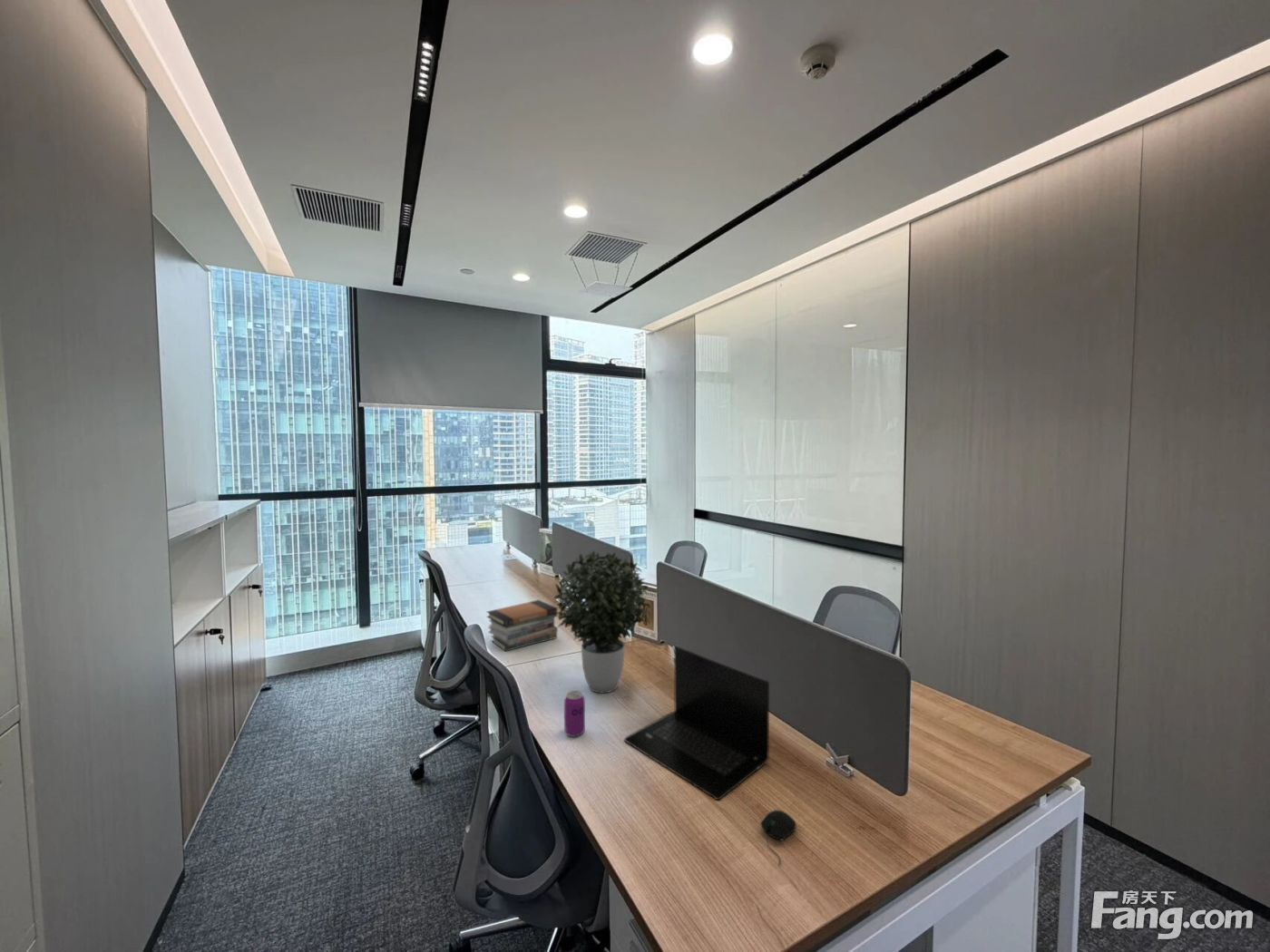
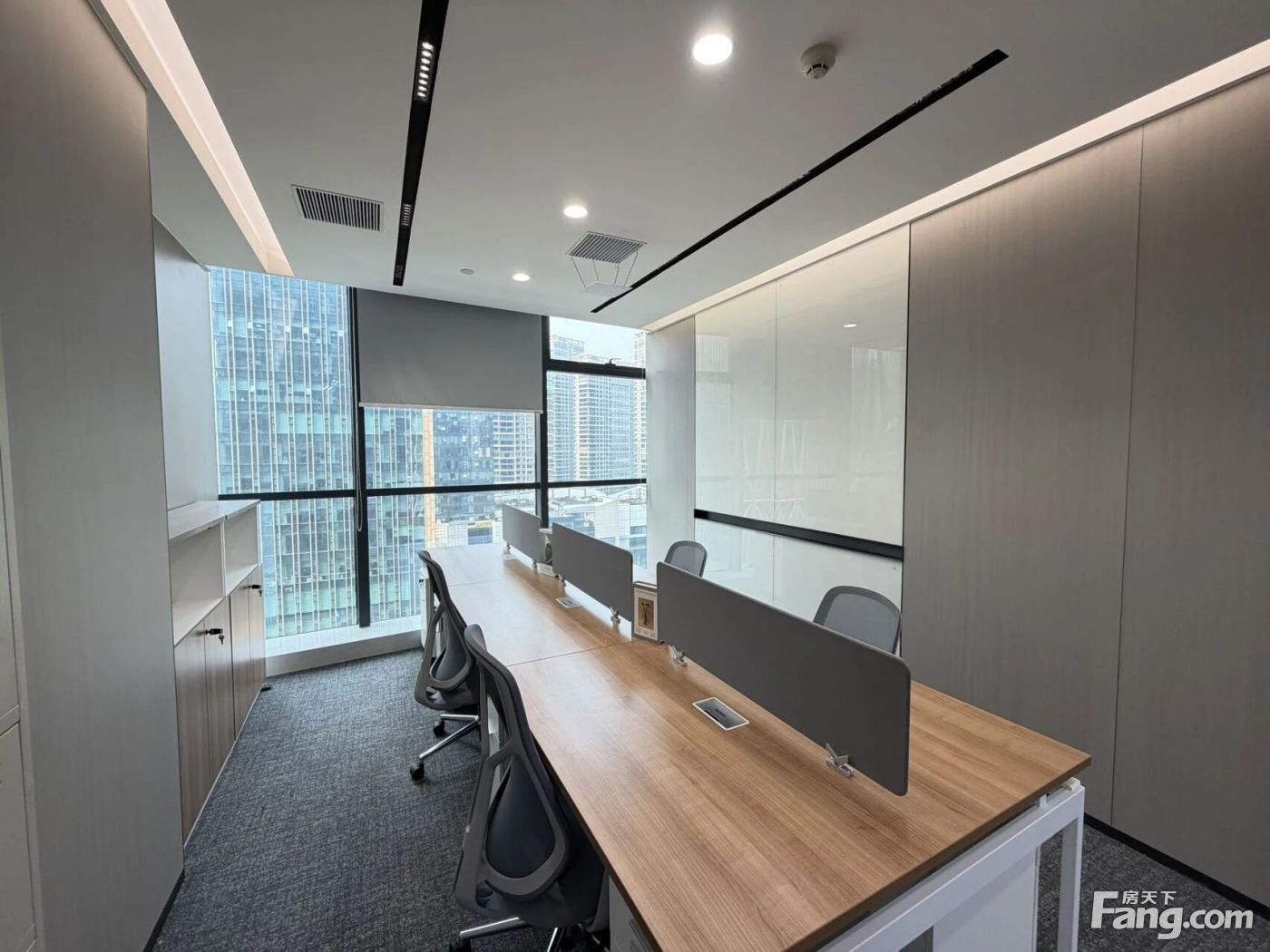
- potted plant [552,549,650,694]
- beverage can [563,690,586,737]
- computer mouse [759,810,797,867]
- book stack [486,599,559,652]
- laptop [623,646,770,801]
